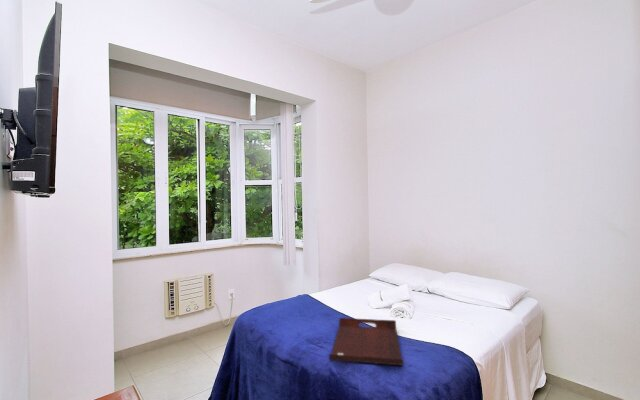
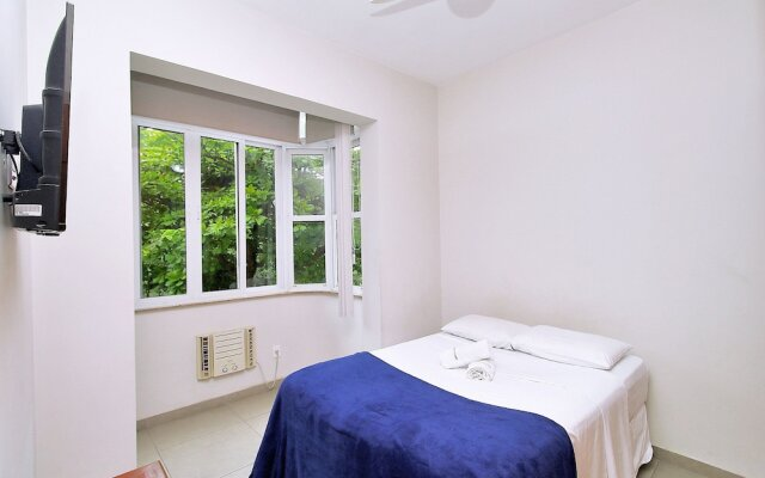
- serving tray [328,317,405,366]
